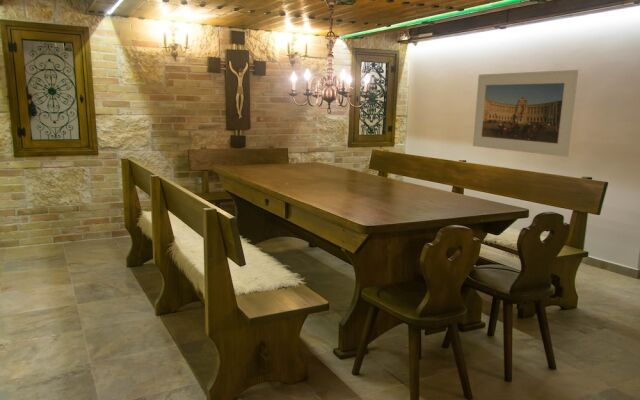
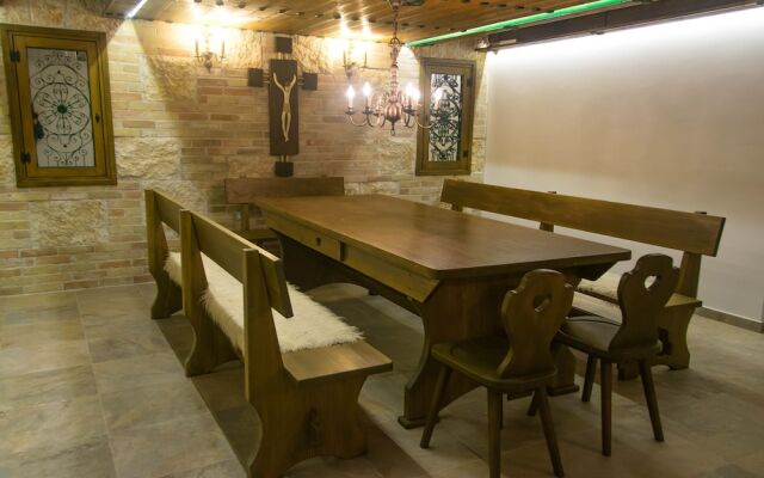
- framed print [472,69,579,158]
